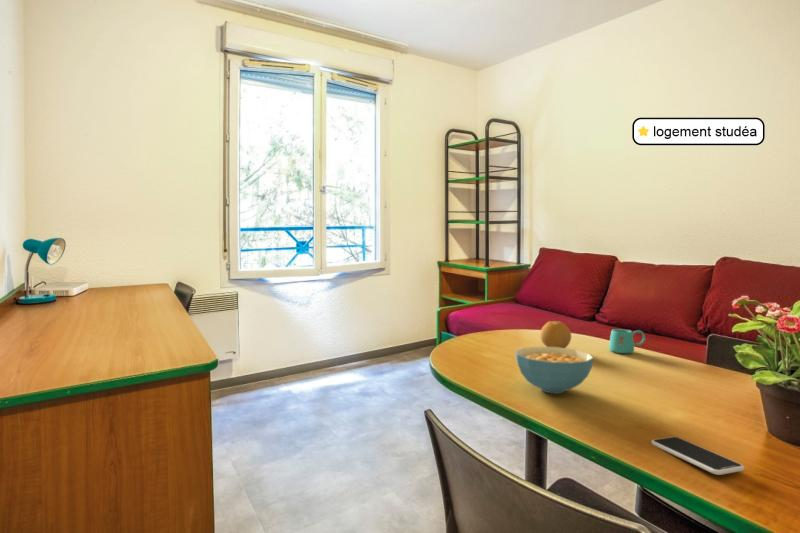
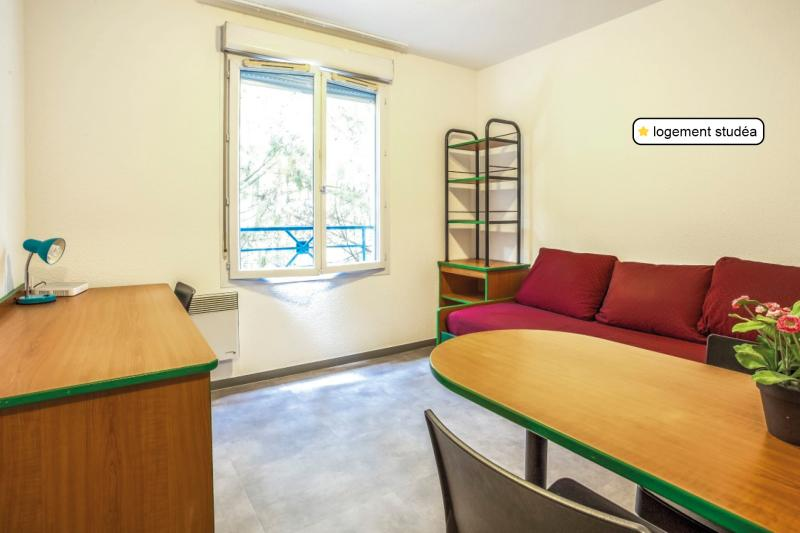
- smartphone [650,436,745,476]
- cereal bowl [514,346,594,394]
- mug [608,328,646,354]
- fruit [539,320,572,349]
